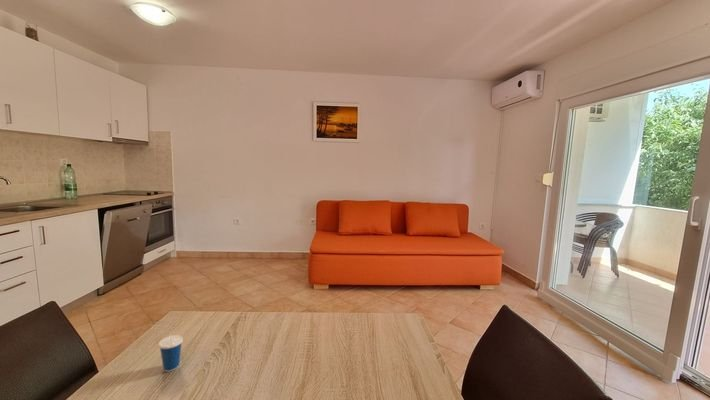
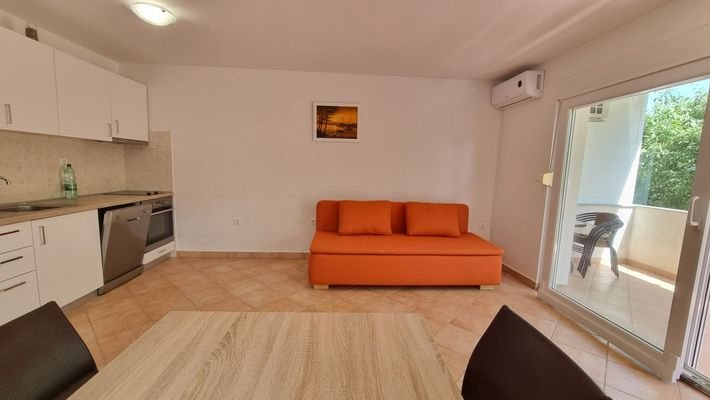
- cup [158,328,184,373]
